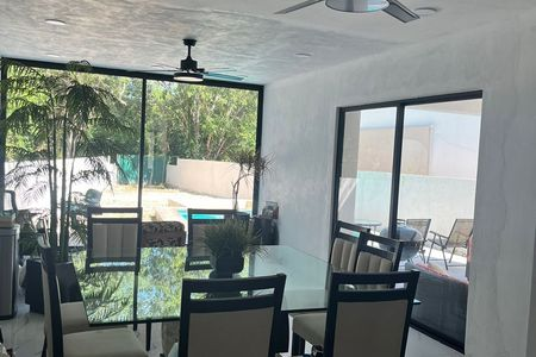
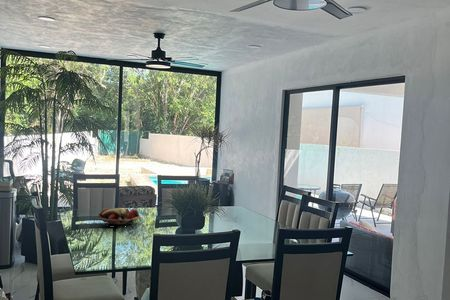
+ fruit basket [98,207,141,226]
